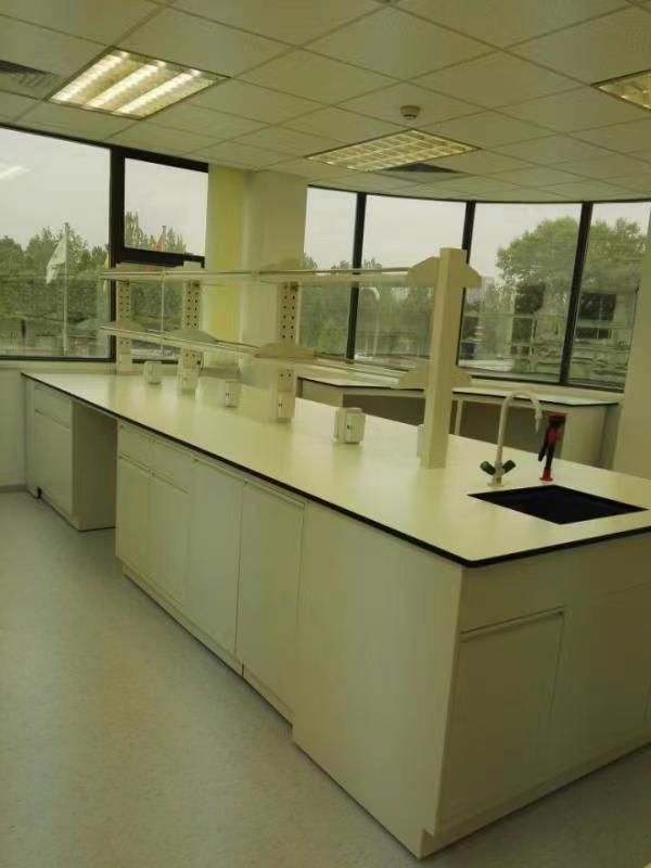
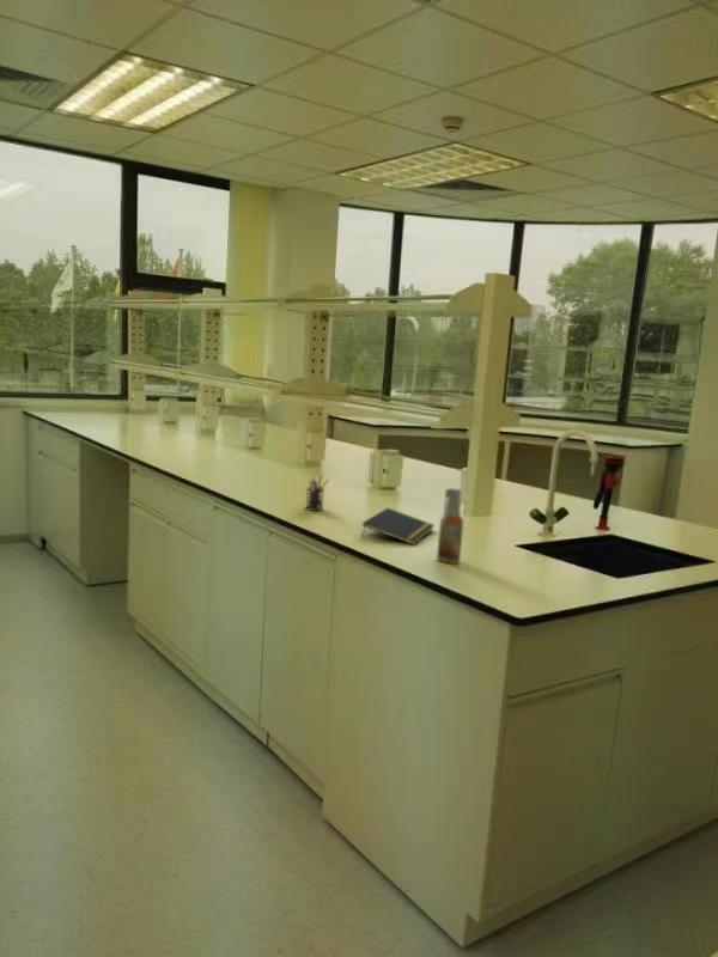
+ spray bottle [436,486,464,565]
+ notepad [360,507,436,545]
+ pen holder [304,474,330,512]
